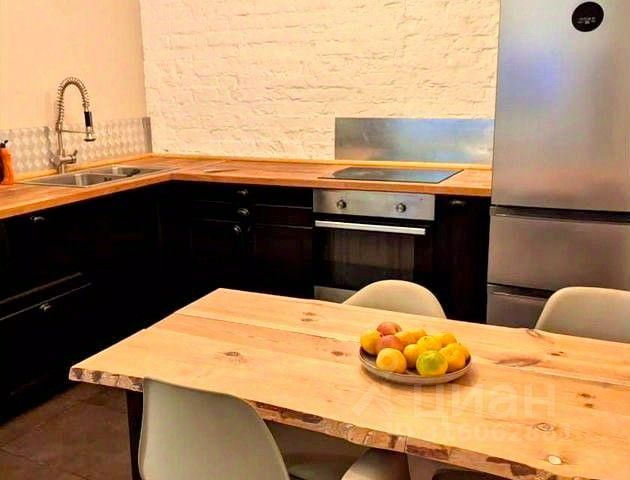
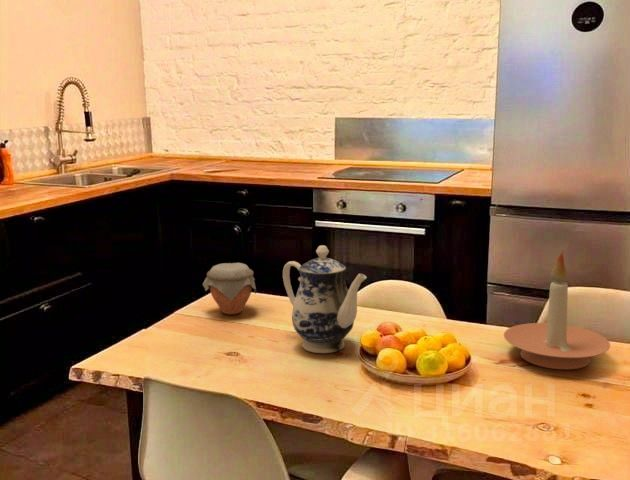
+ jar [202,262,257,316]
+ teapot [282,244,368,354]
+ candle holder [503,251,611,370]
